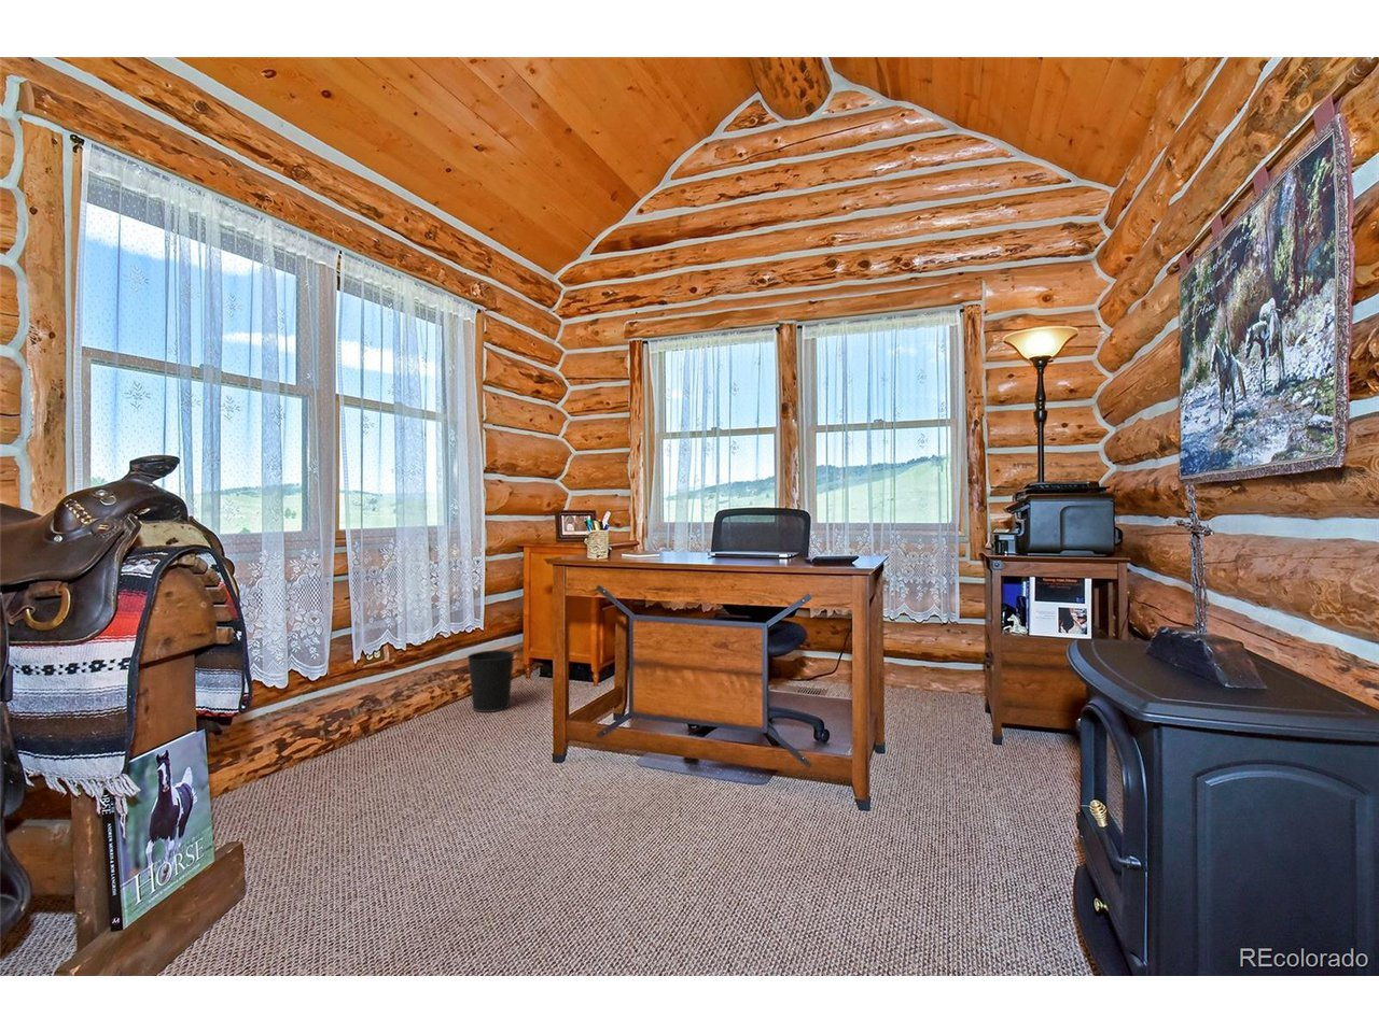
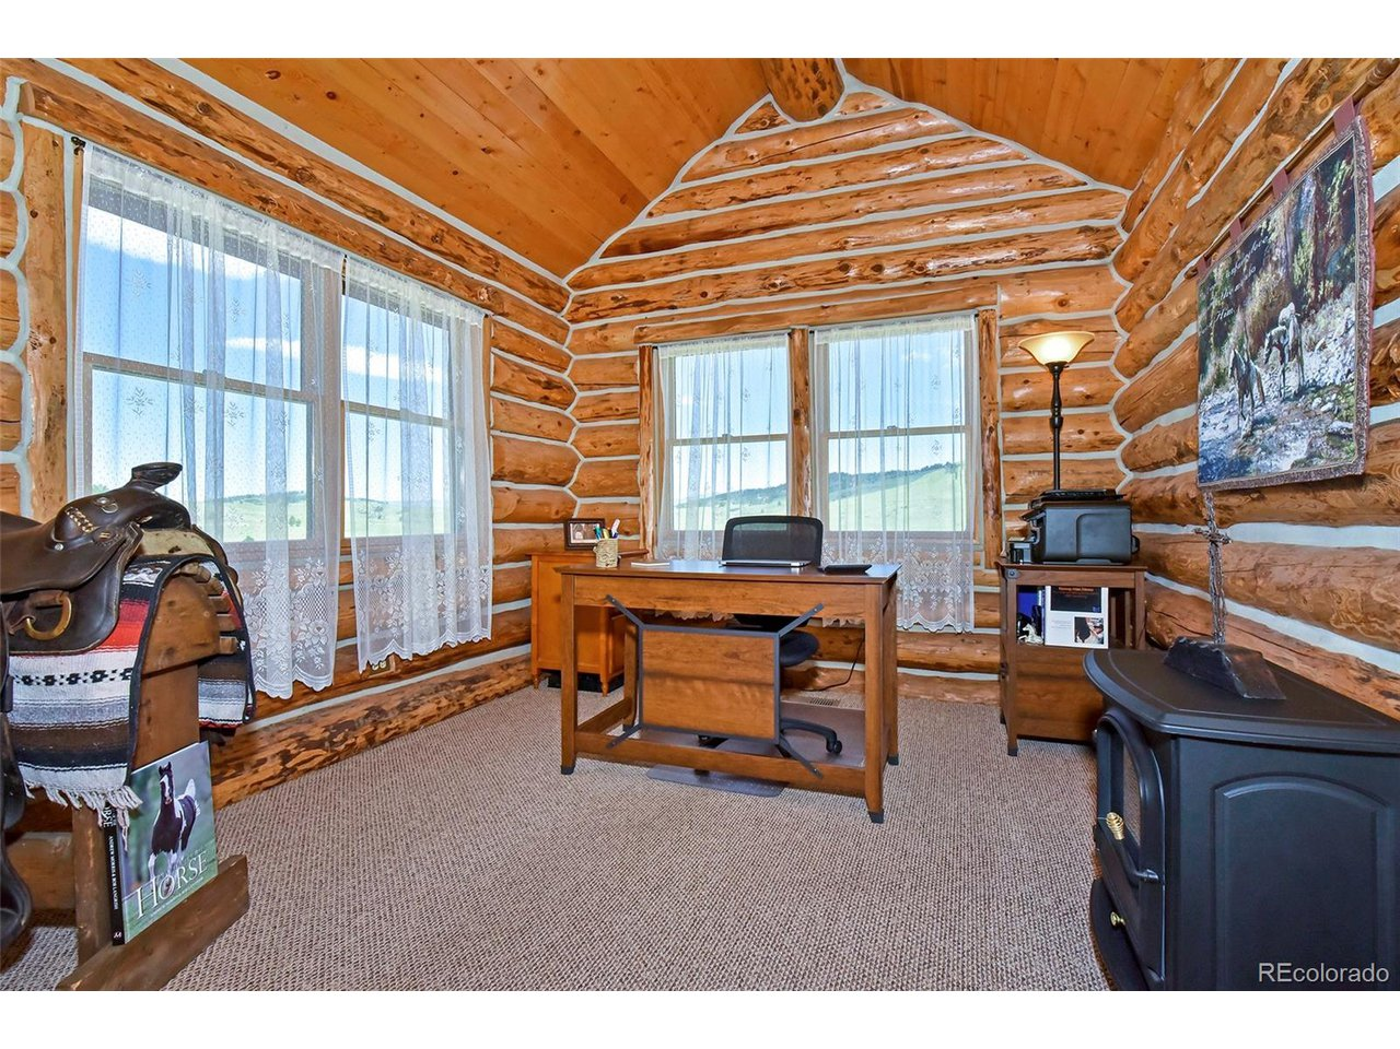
- wastebasket [467,649,516,713]
